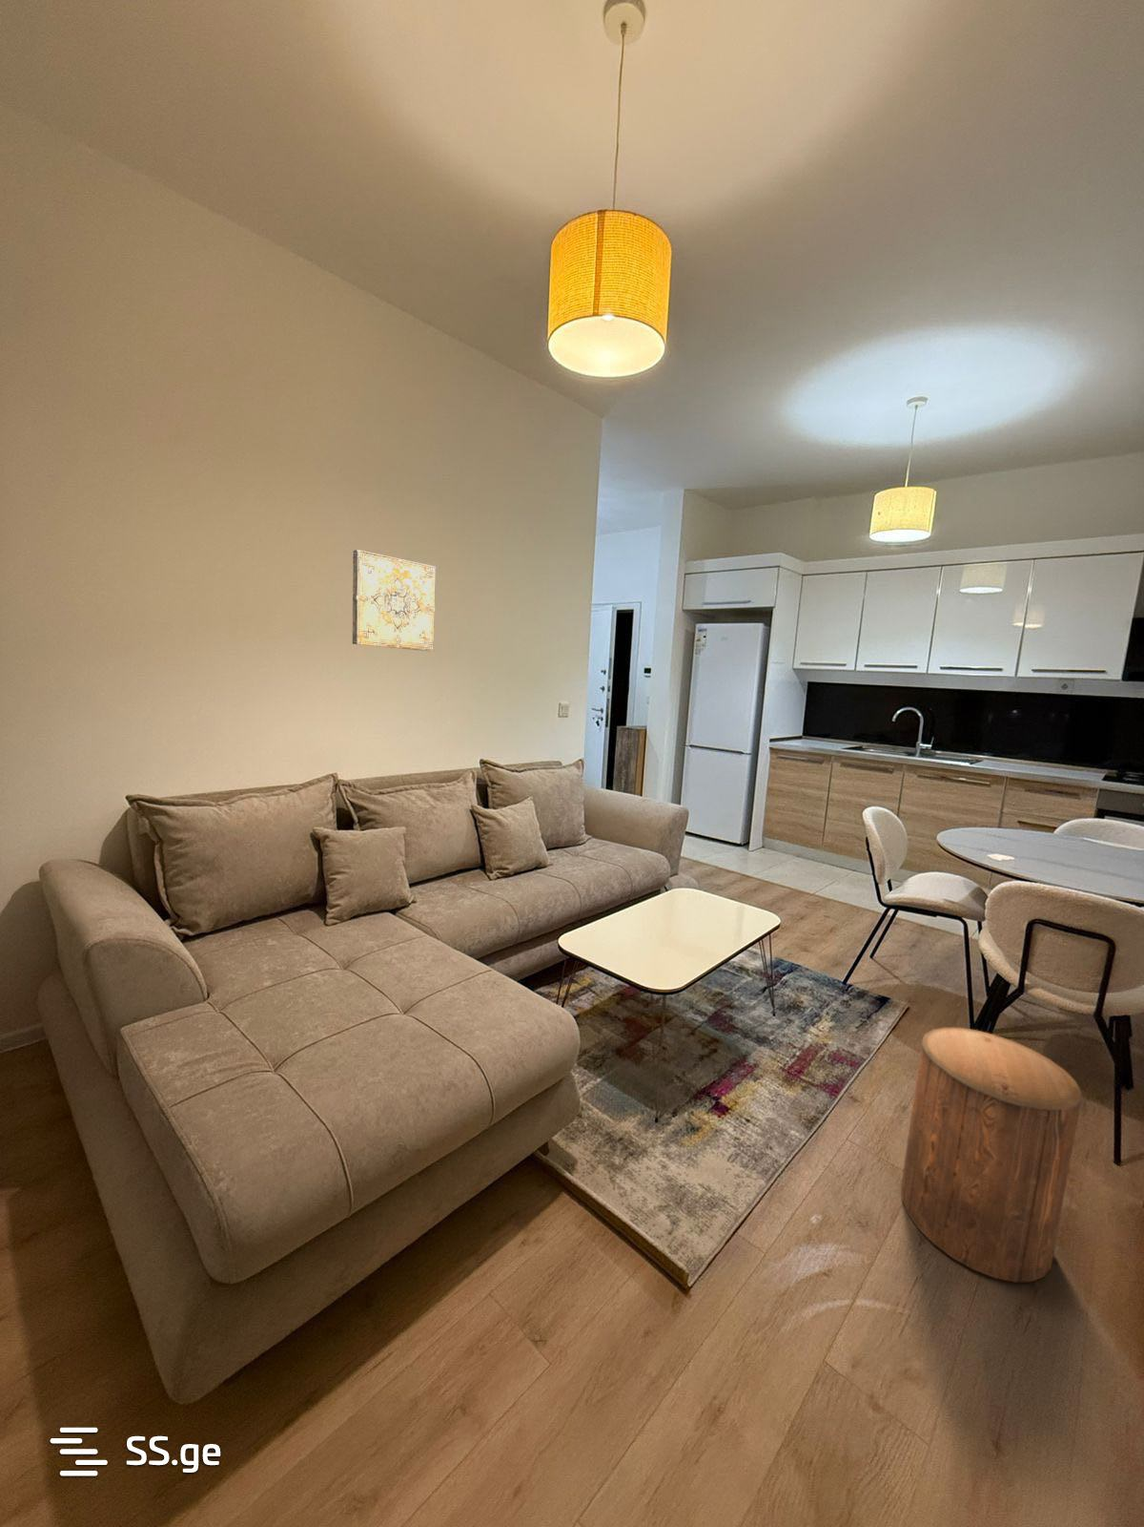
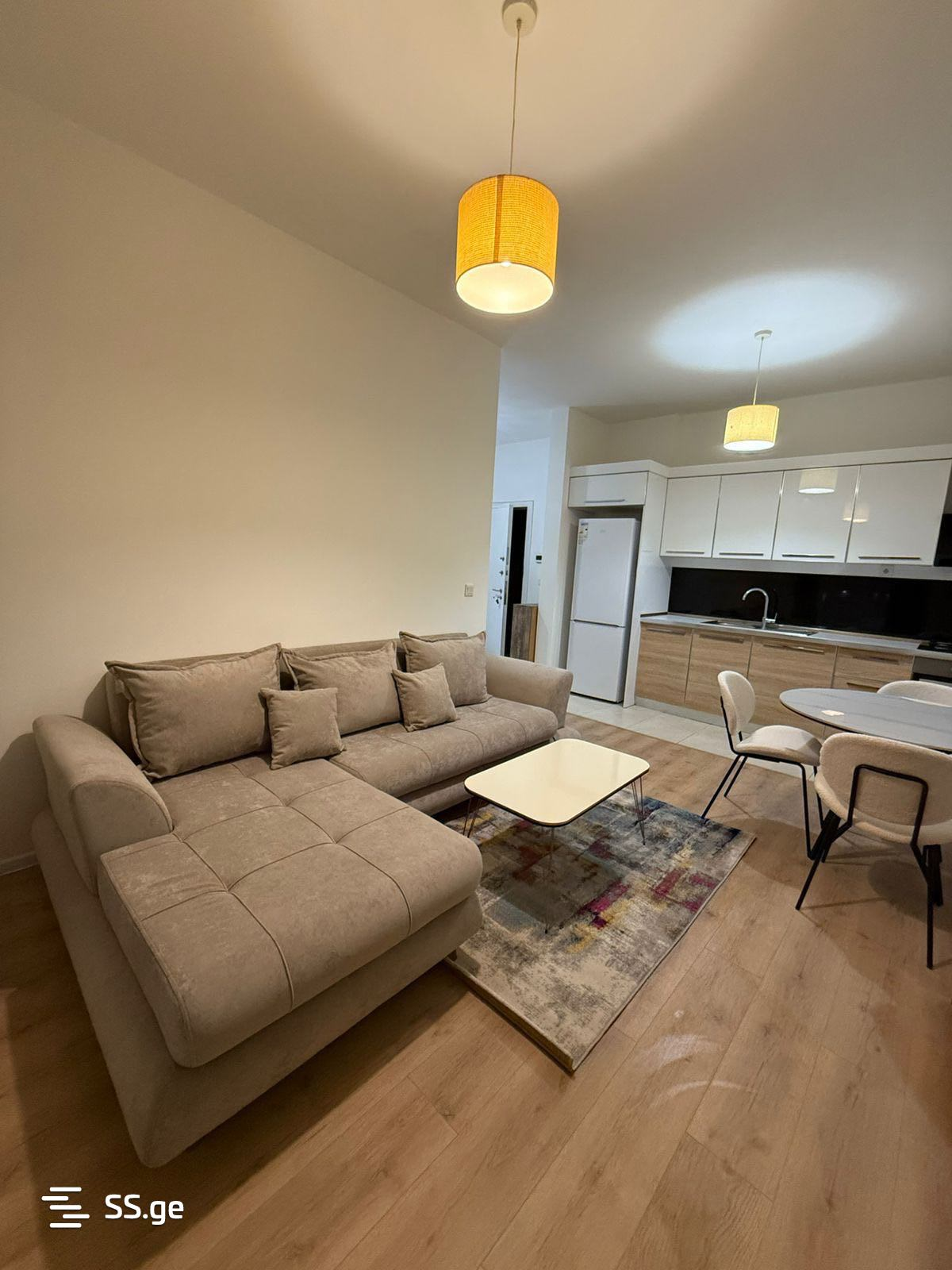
- stool [900,1027,1082,1283]
- wall art [352,548,436,652]
